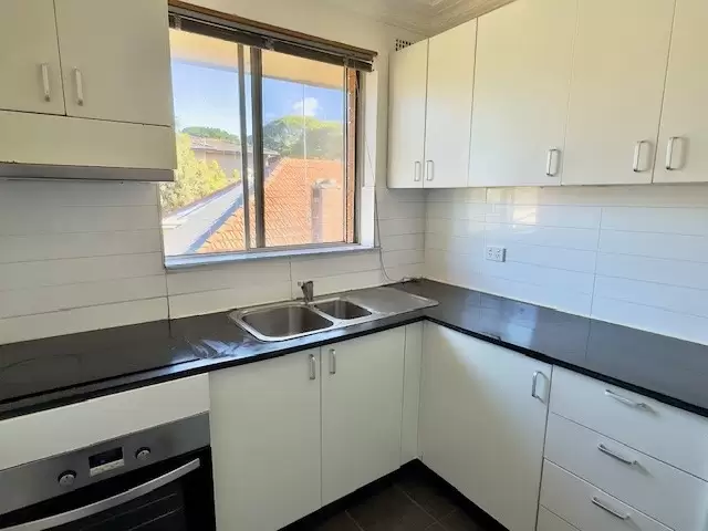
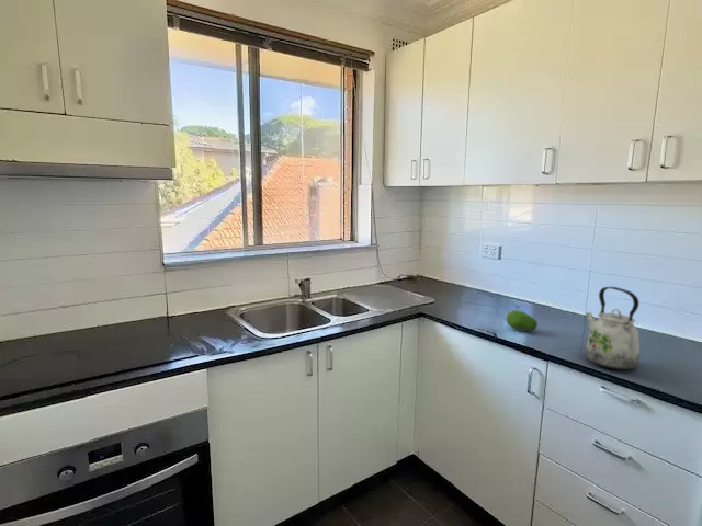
+ kettle [584,286,641,371]
+ fruit [505,309,539,332]
